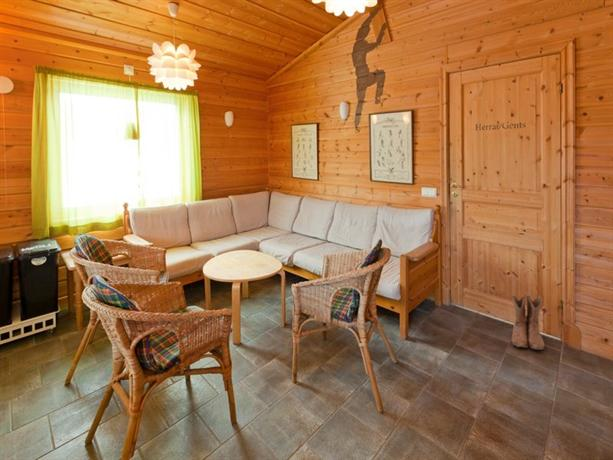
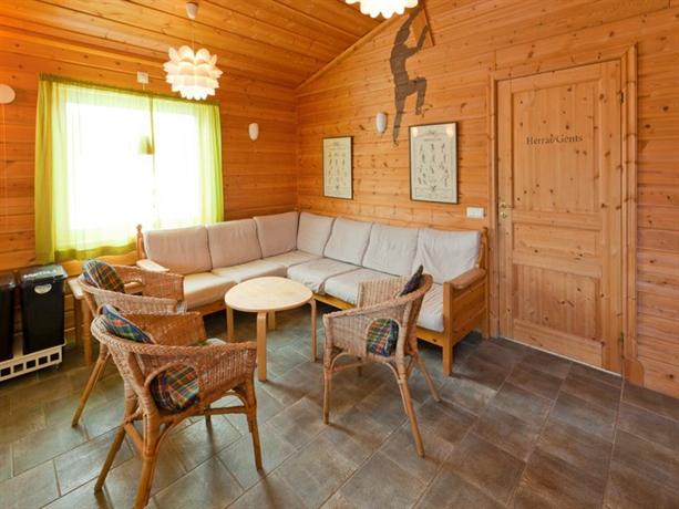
- boots [510,294,546,351]
